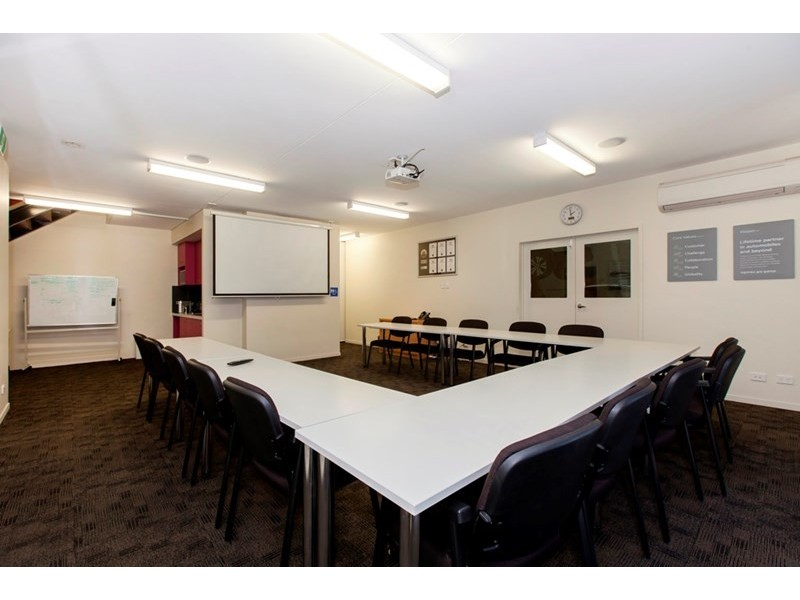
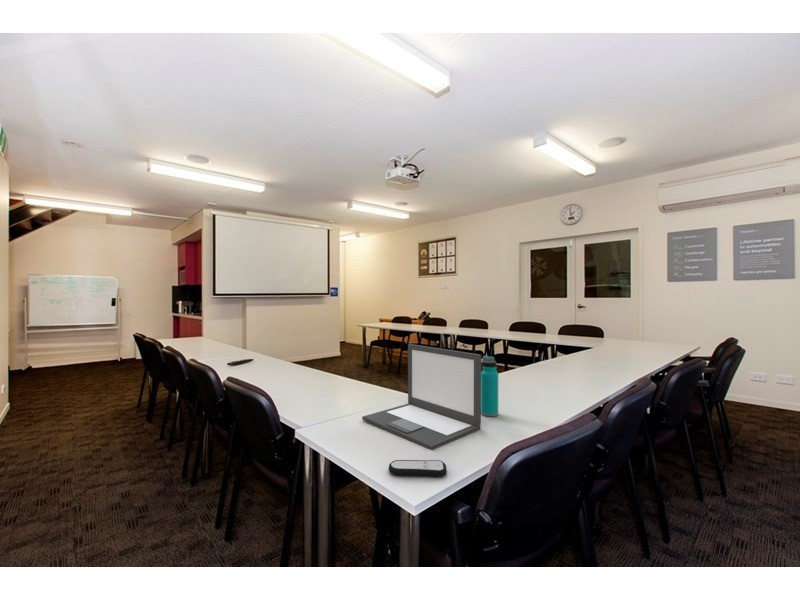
+ remote control [388,459,448,478]
+ laptop [361,343,482,451]
+ water bottle [481,355,499,418]
